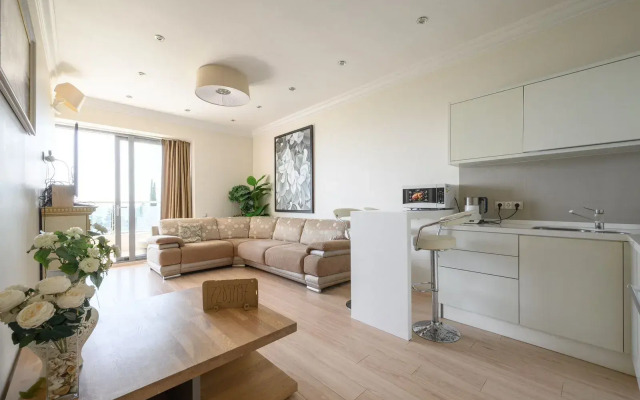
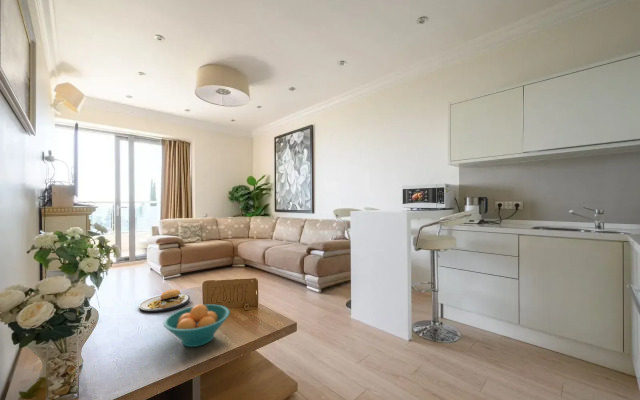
+ plate [138,288,191,314]
+ fruit bowl [163,303,231,348]
